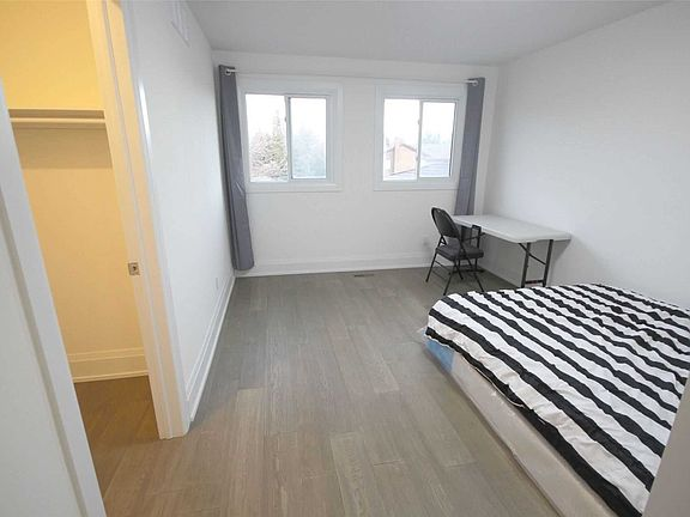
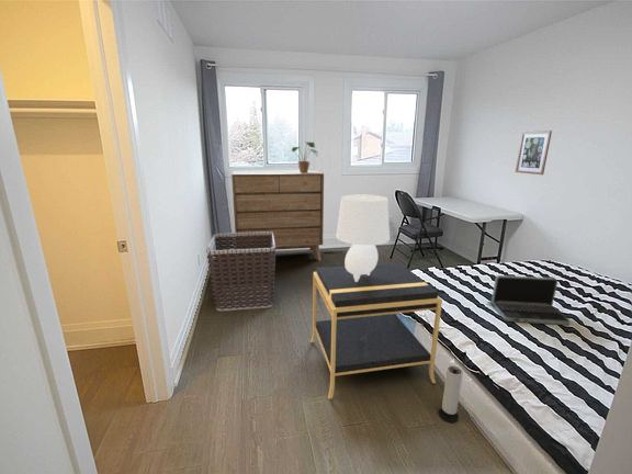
+ dresser [230,169,325,266]
+ clothes hamper [205,232,276,312]
+ speaker [438,364,464,424]
+ potted plant [291,140,319,173]
+ wall art [515,129,553,176]
+ nightstand [309,261,443,399]
+ table lamp [335,193,391,282]
+ laptop [486,274,571,326]
